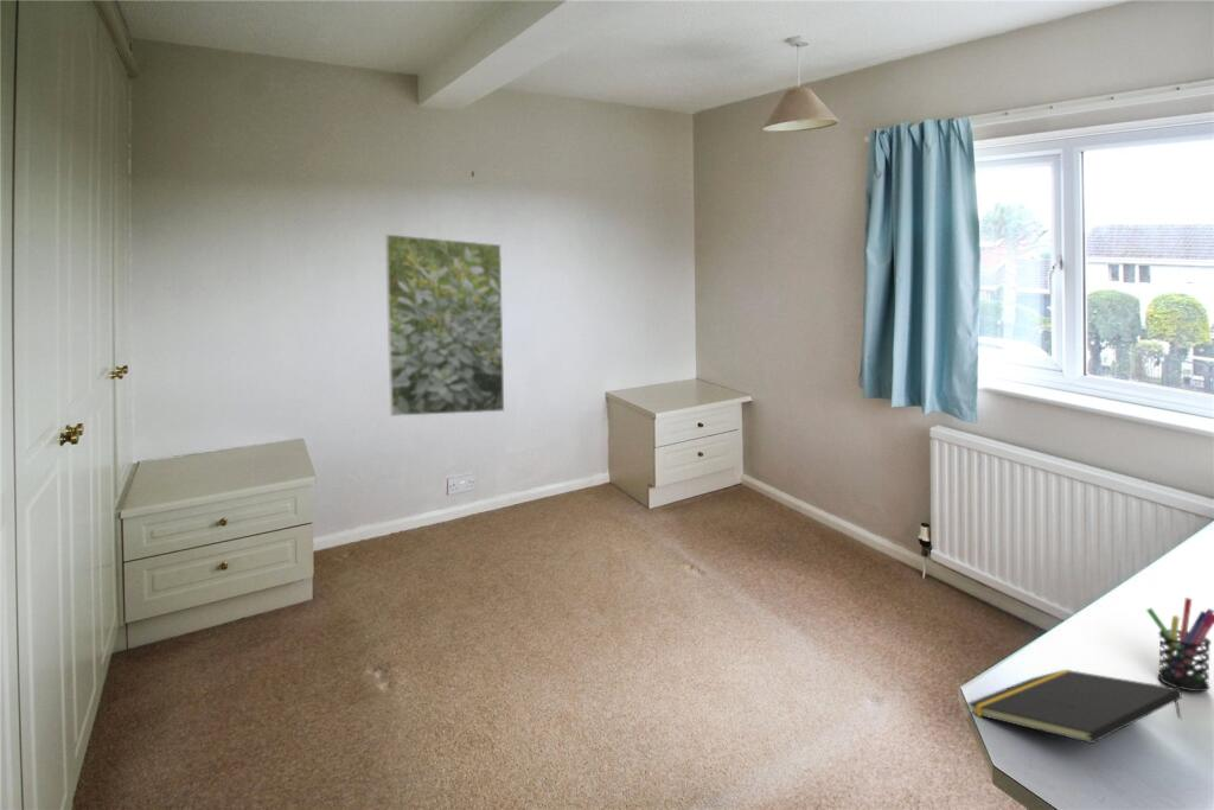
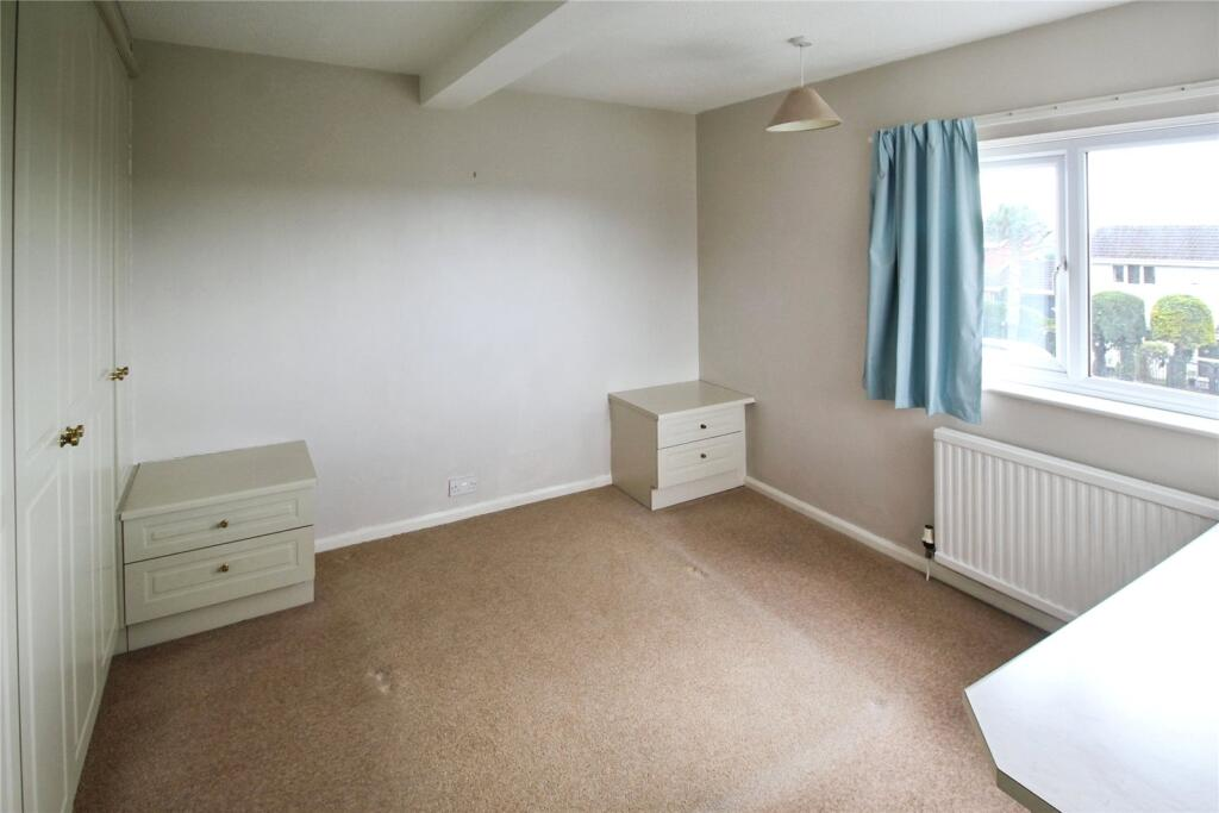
- pen holder [1145,597,1214,693]
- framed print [384,232,505,417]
- notepad [966,669,1183,745]
